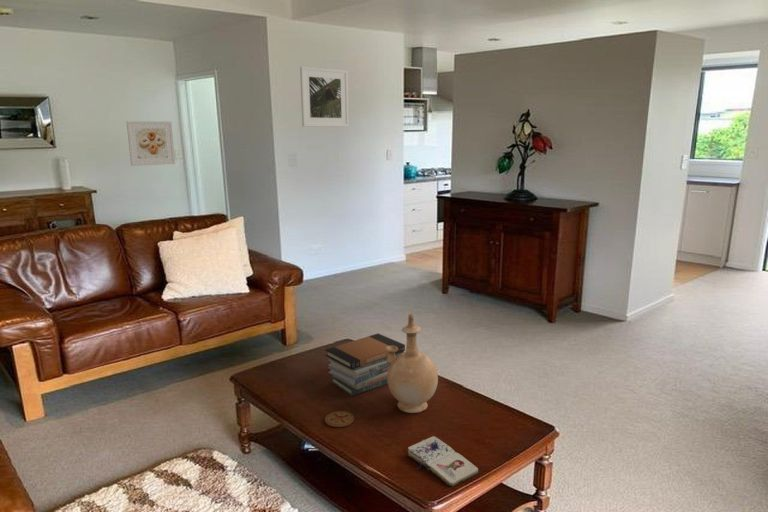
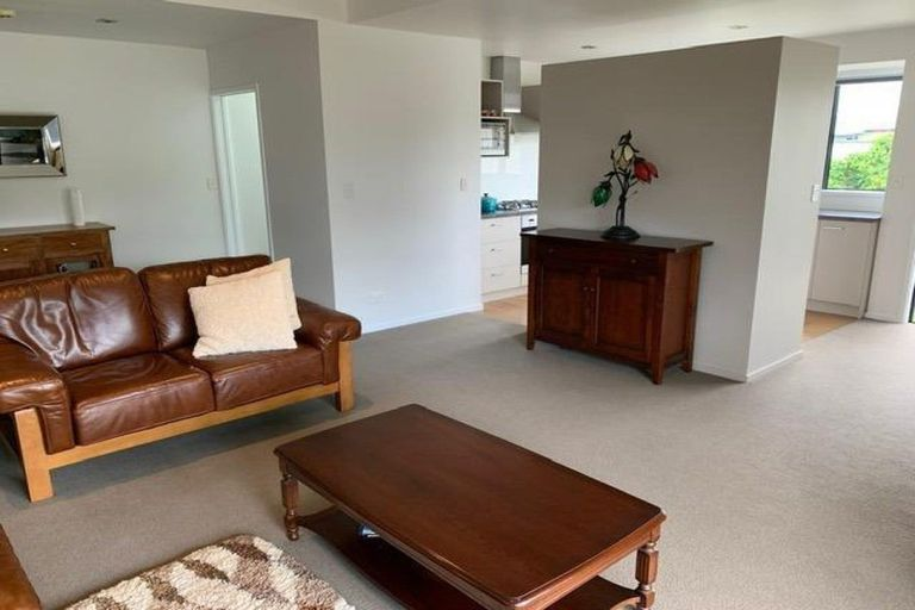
- book stack [324,332,406,397]
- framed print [299,66,350,128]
- paperback book [407,435,479,487]
- vase [386,313,439,414]
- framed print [125,120,176,167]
- coaster [324,410,355,428]
